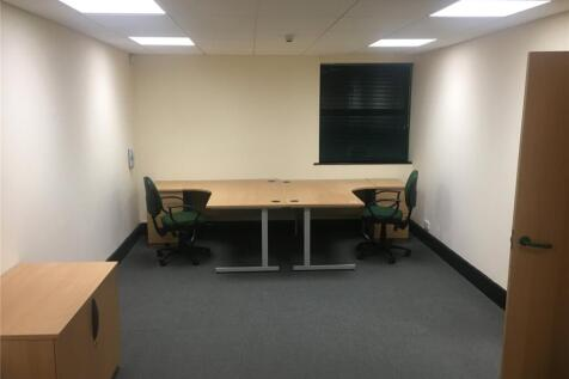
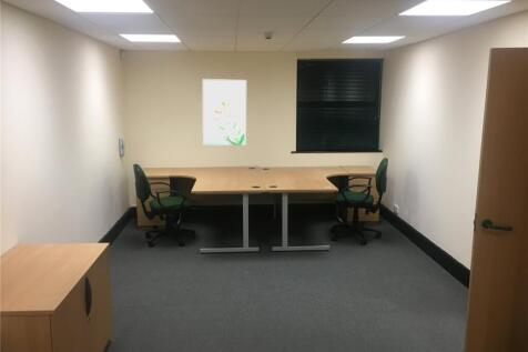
+ wall art [202,78,247,147]
